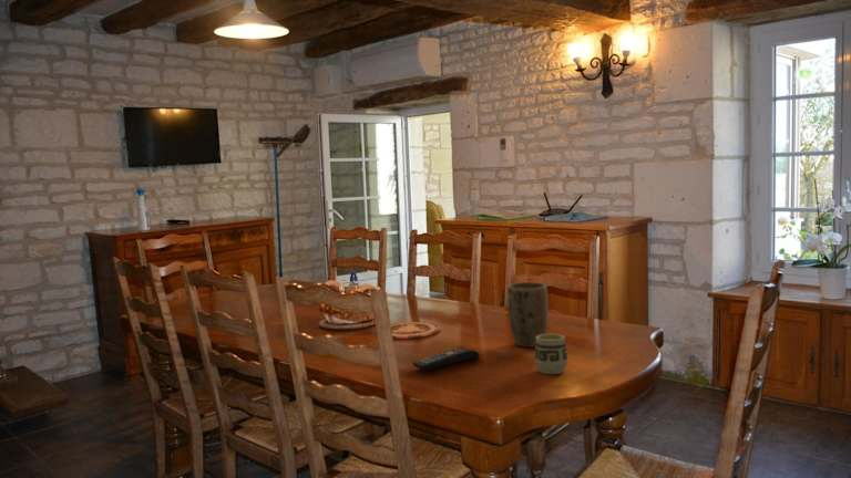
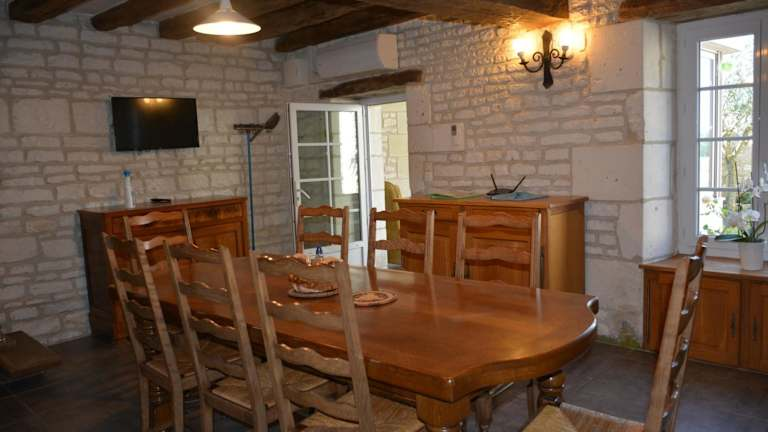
- plant pot [506,281,550,349]
- remote control [411,346,481,372]
- cup [533,333,568,375]
